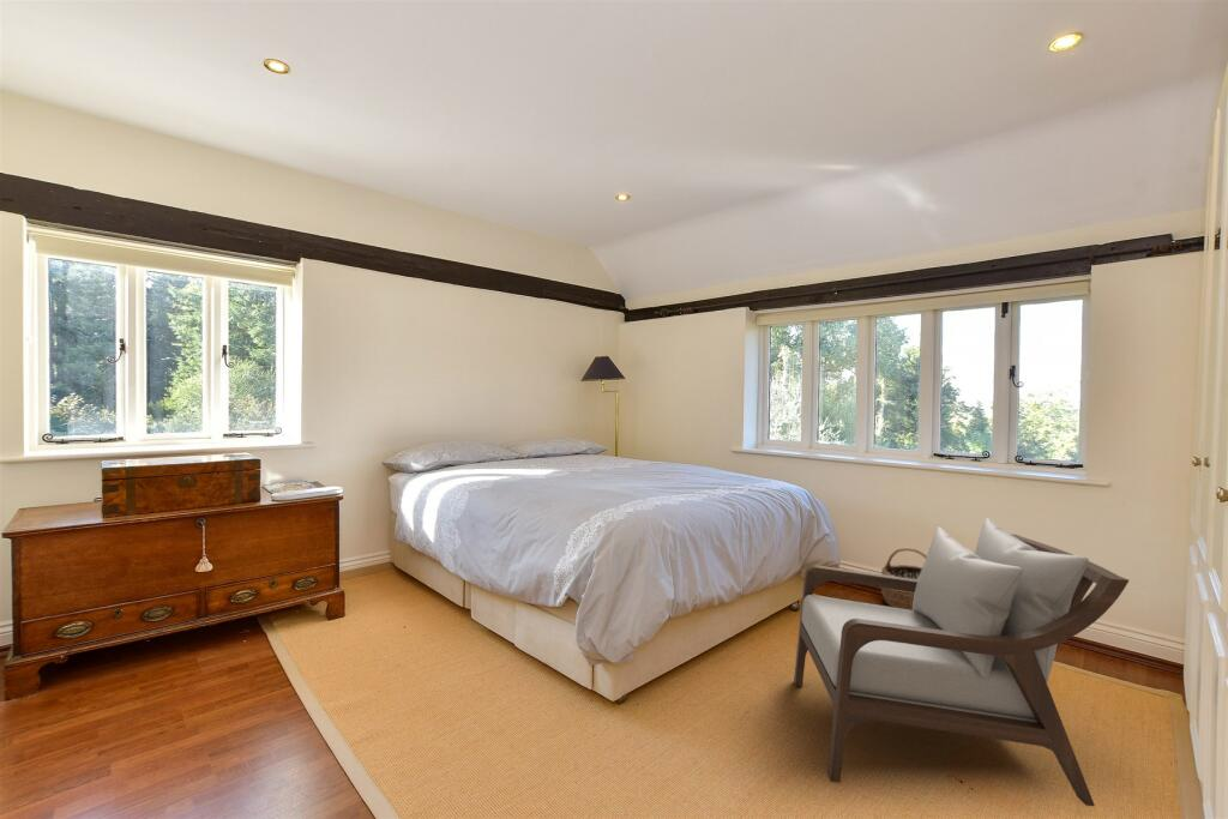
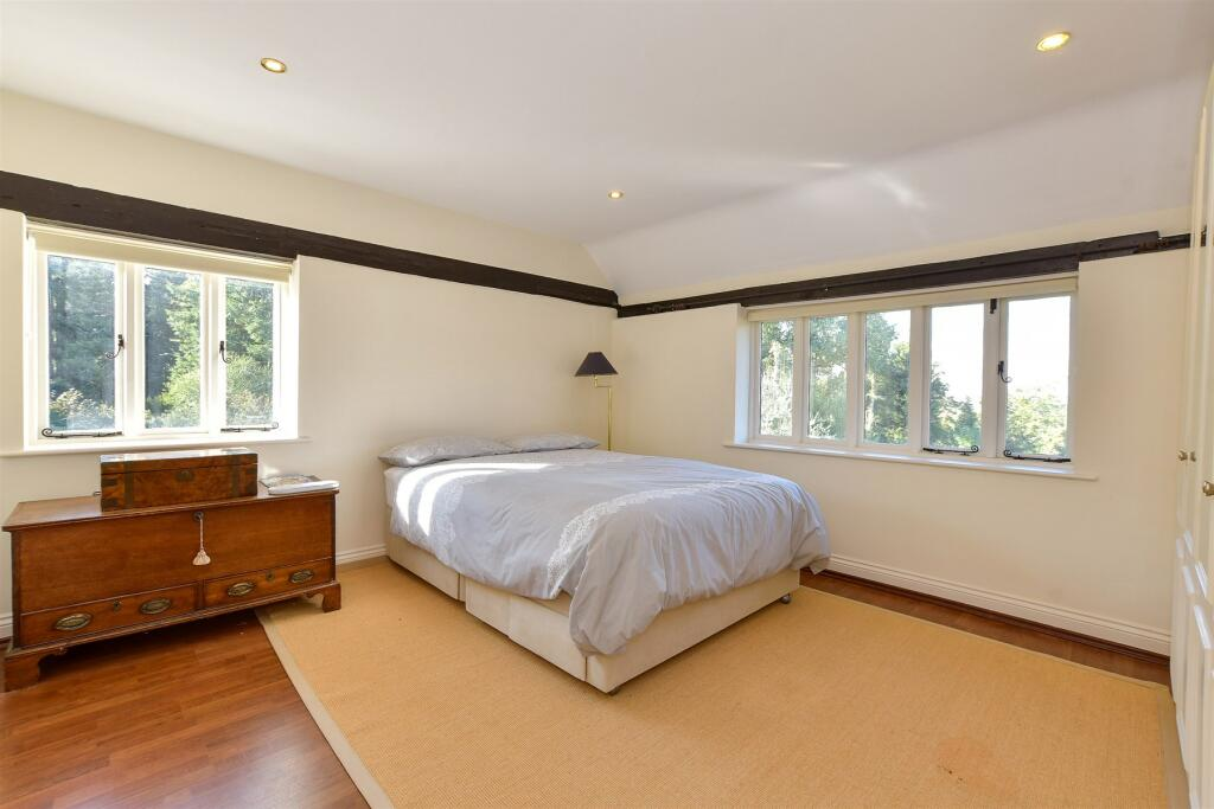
- wicker basket [880,547,927,610]
- armchair [793,517,1130,807]
